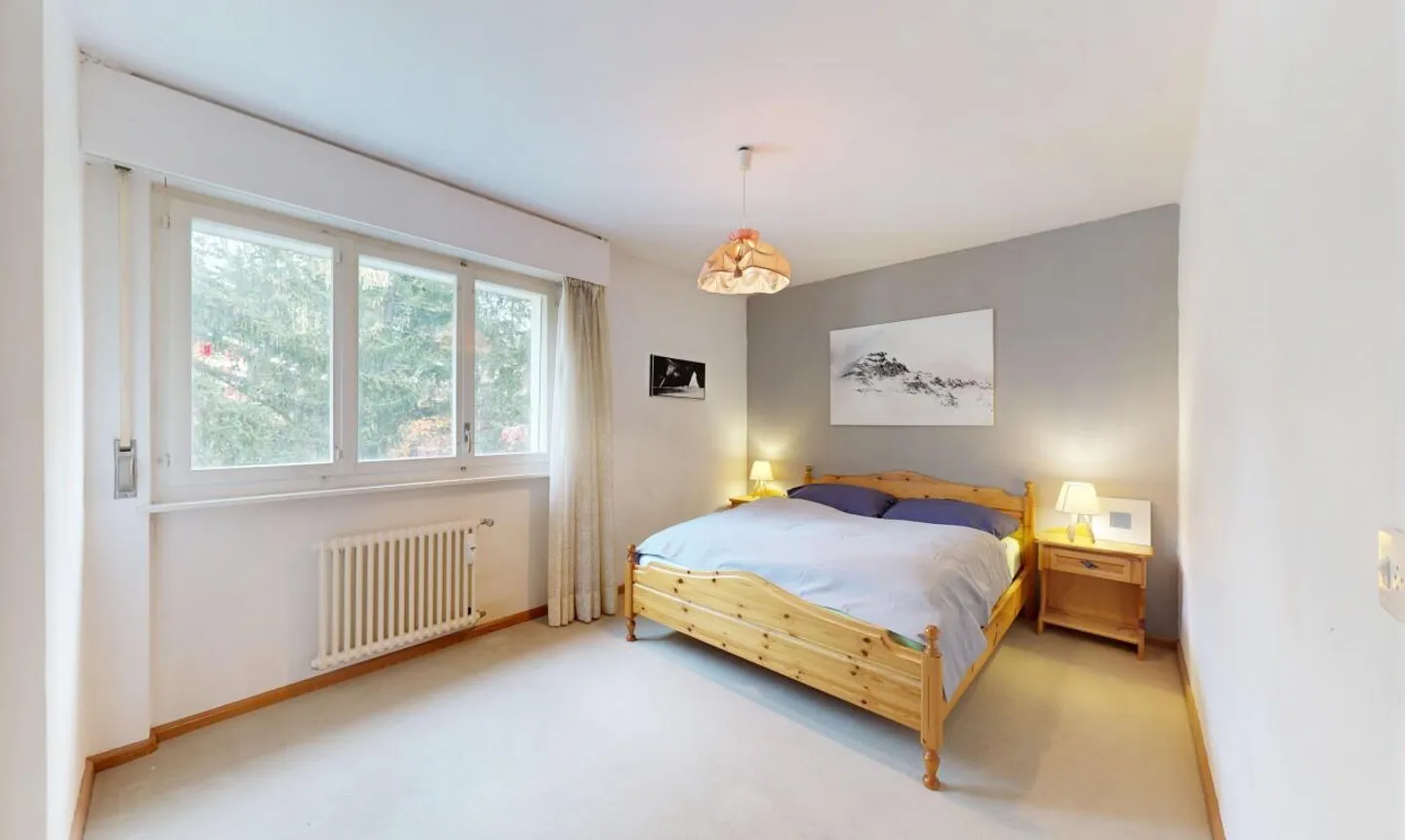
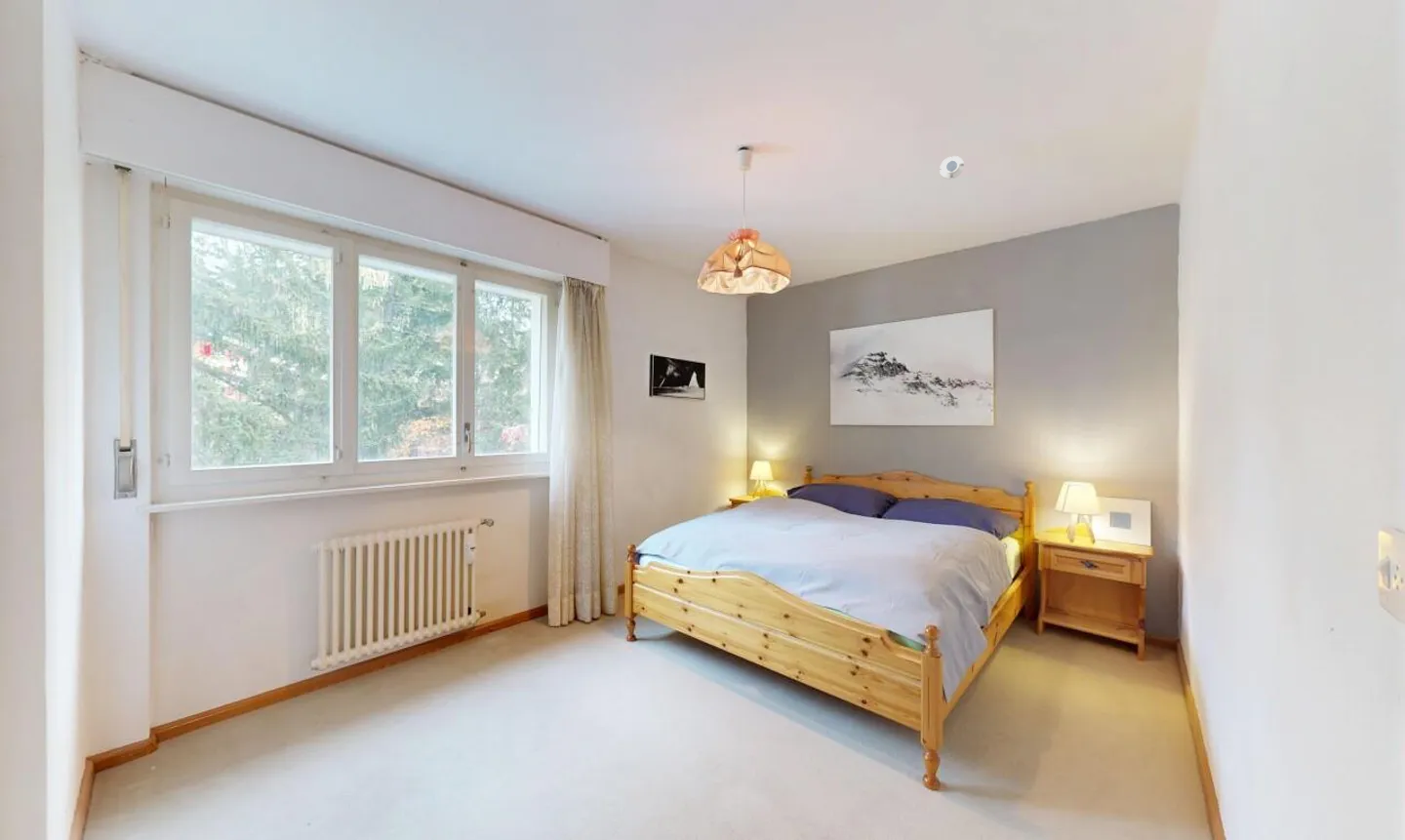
+ smoke detector [939,155,965,180]
